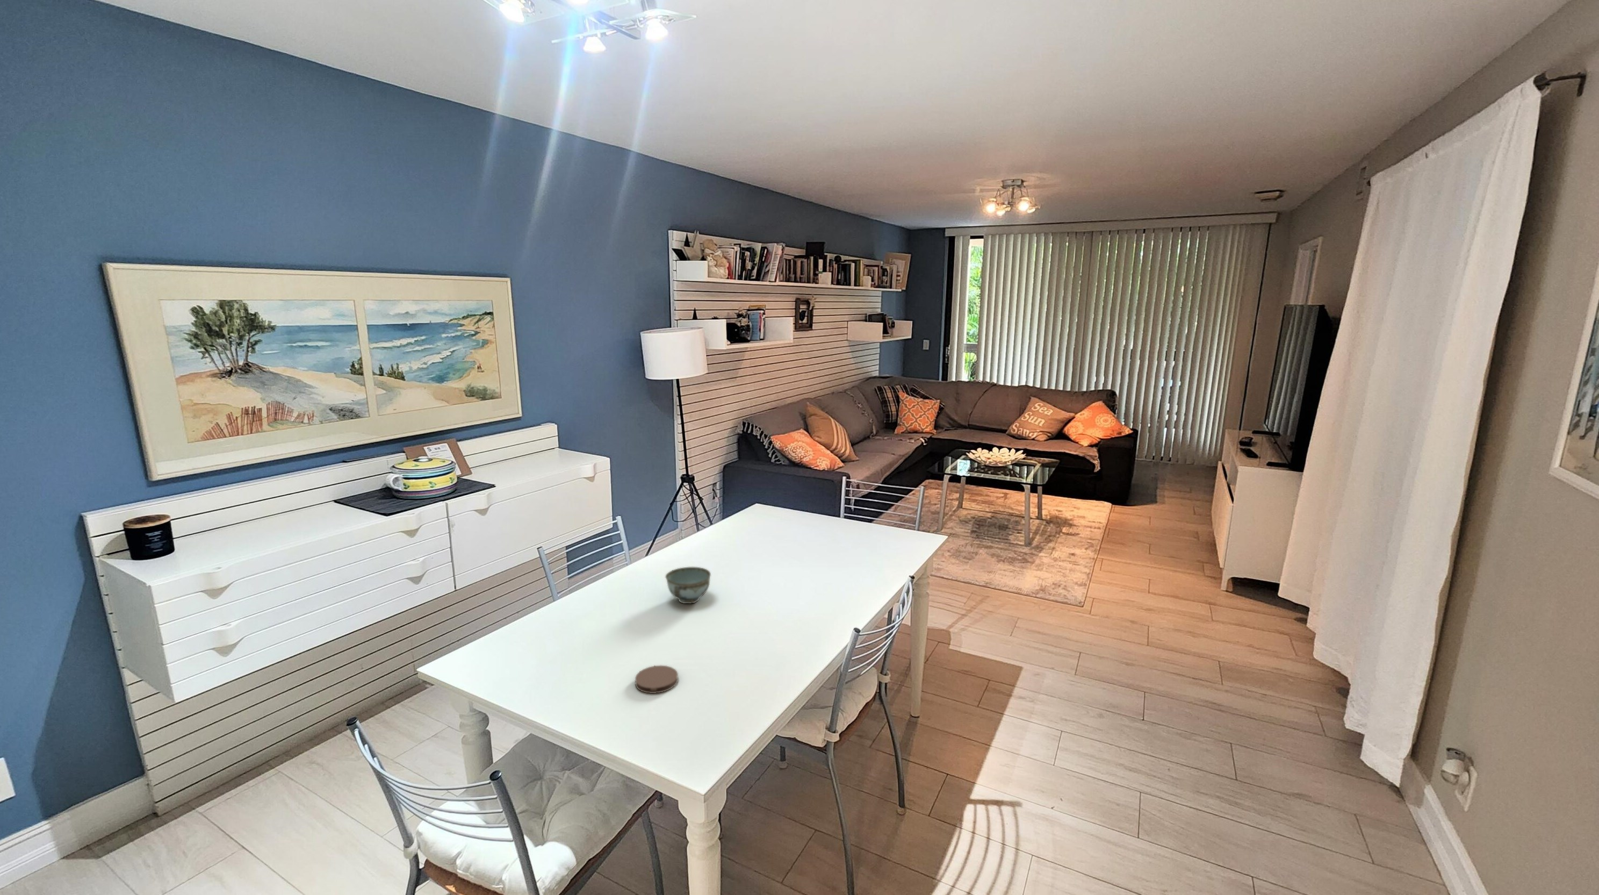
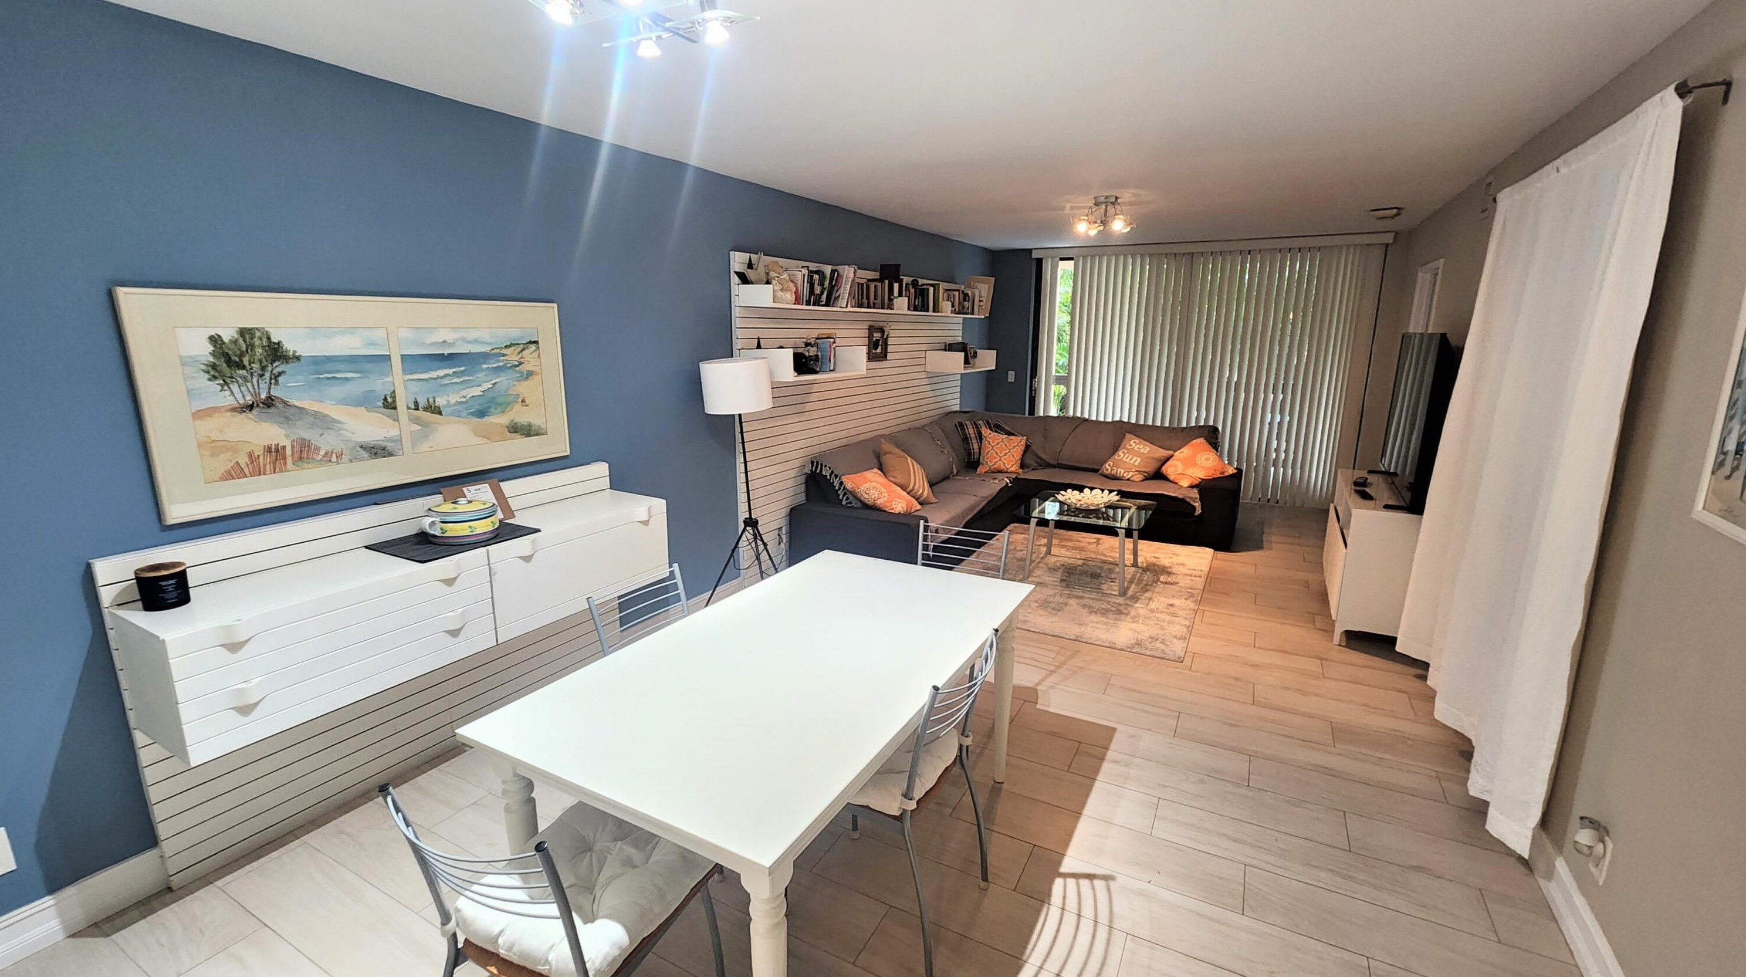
- bowl [664,567,712,604]
- coaster [635,664,679,694]
